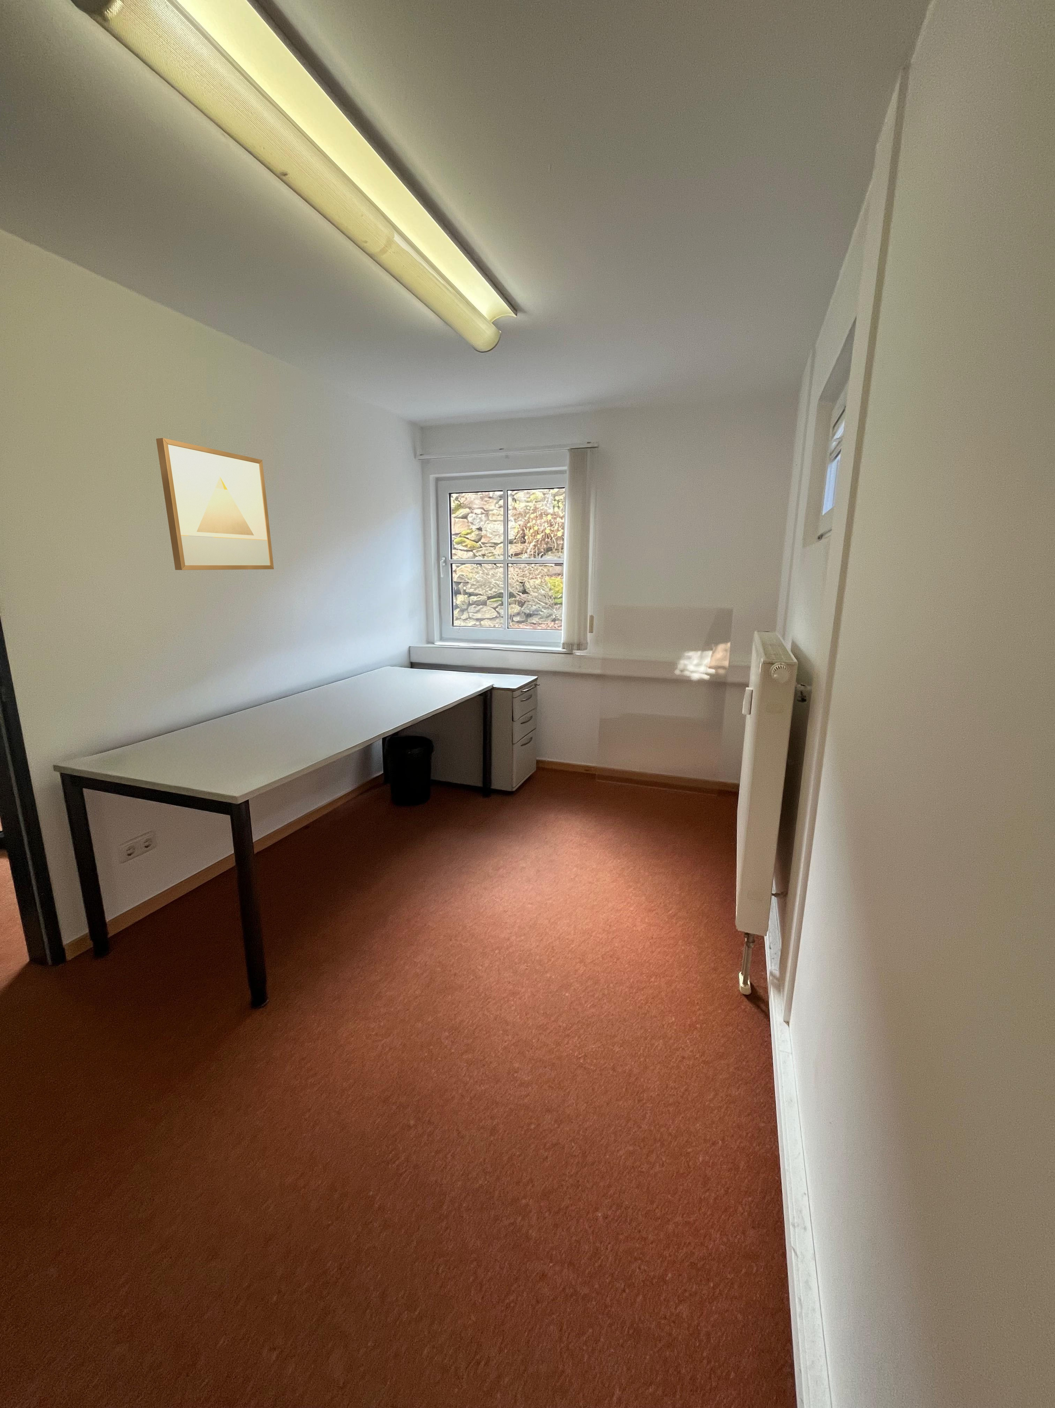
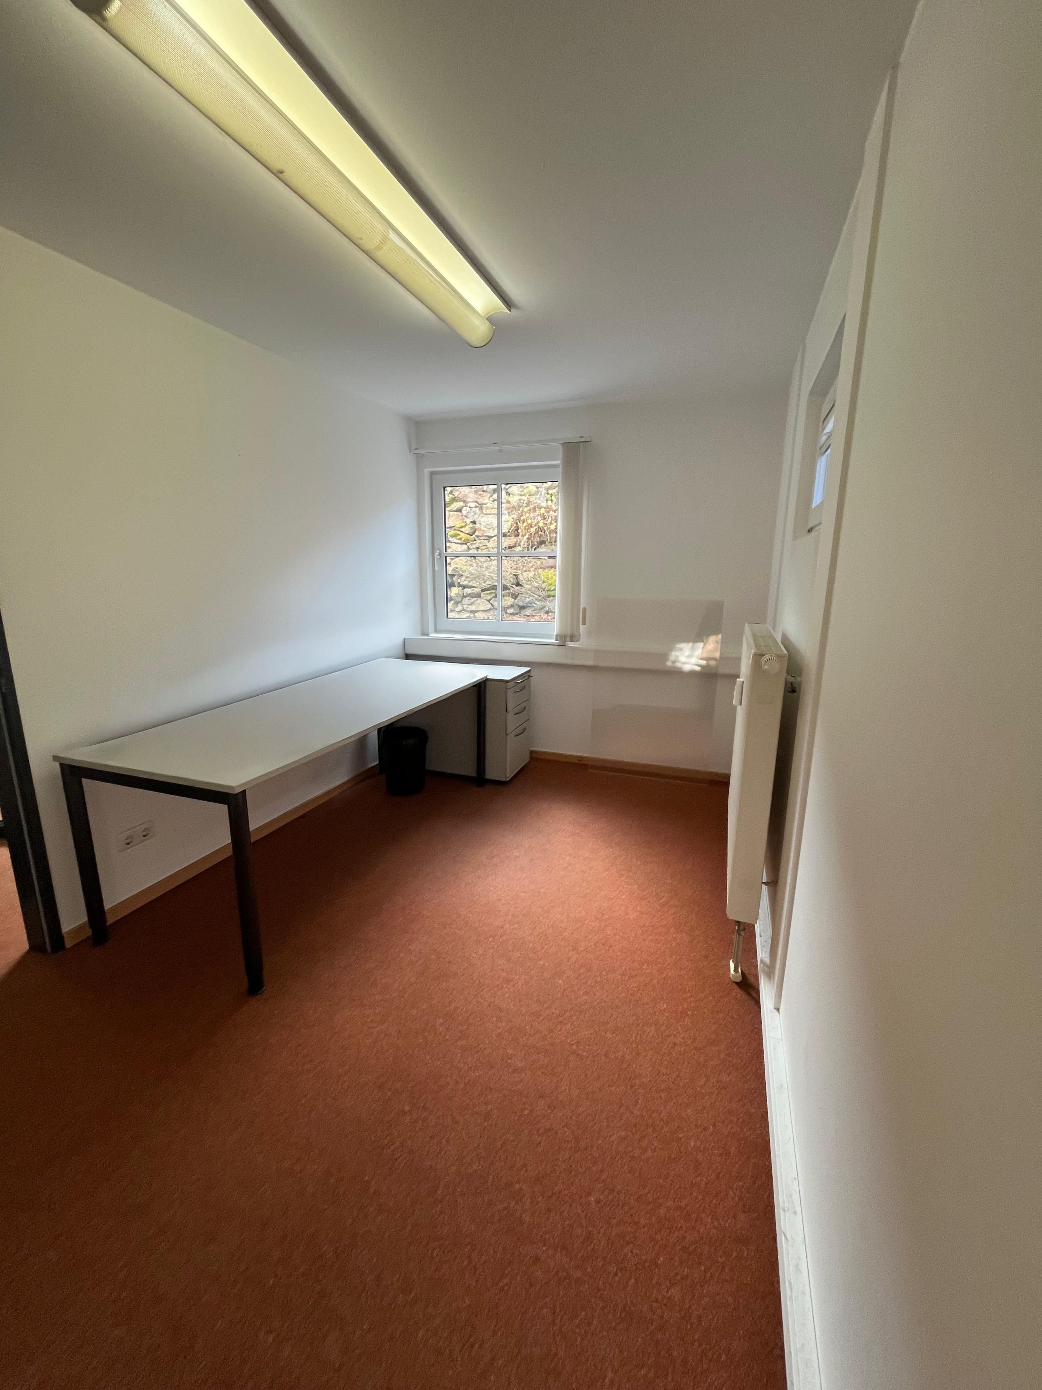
- wall art [156,438,274,570]
